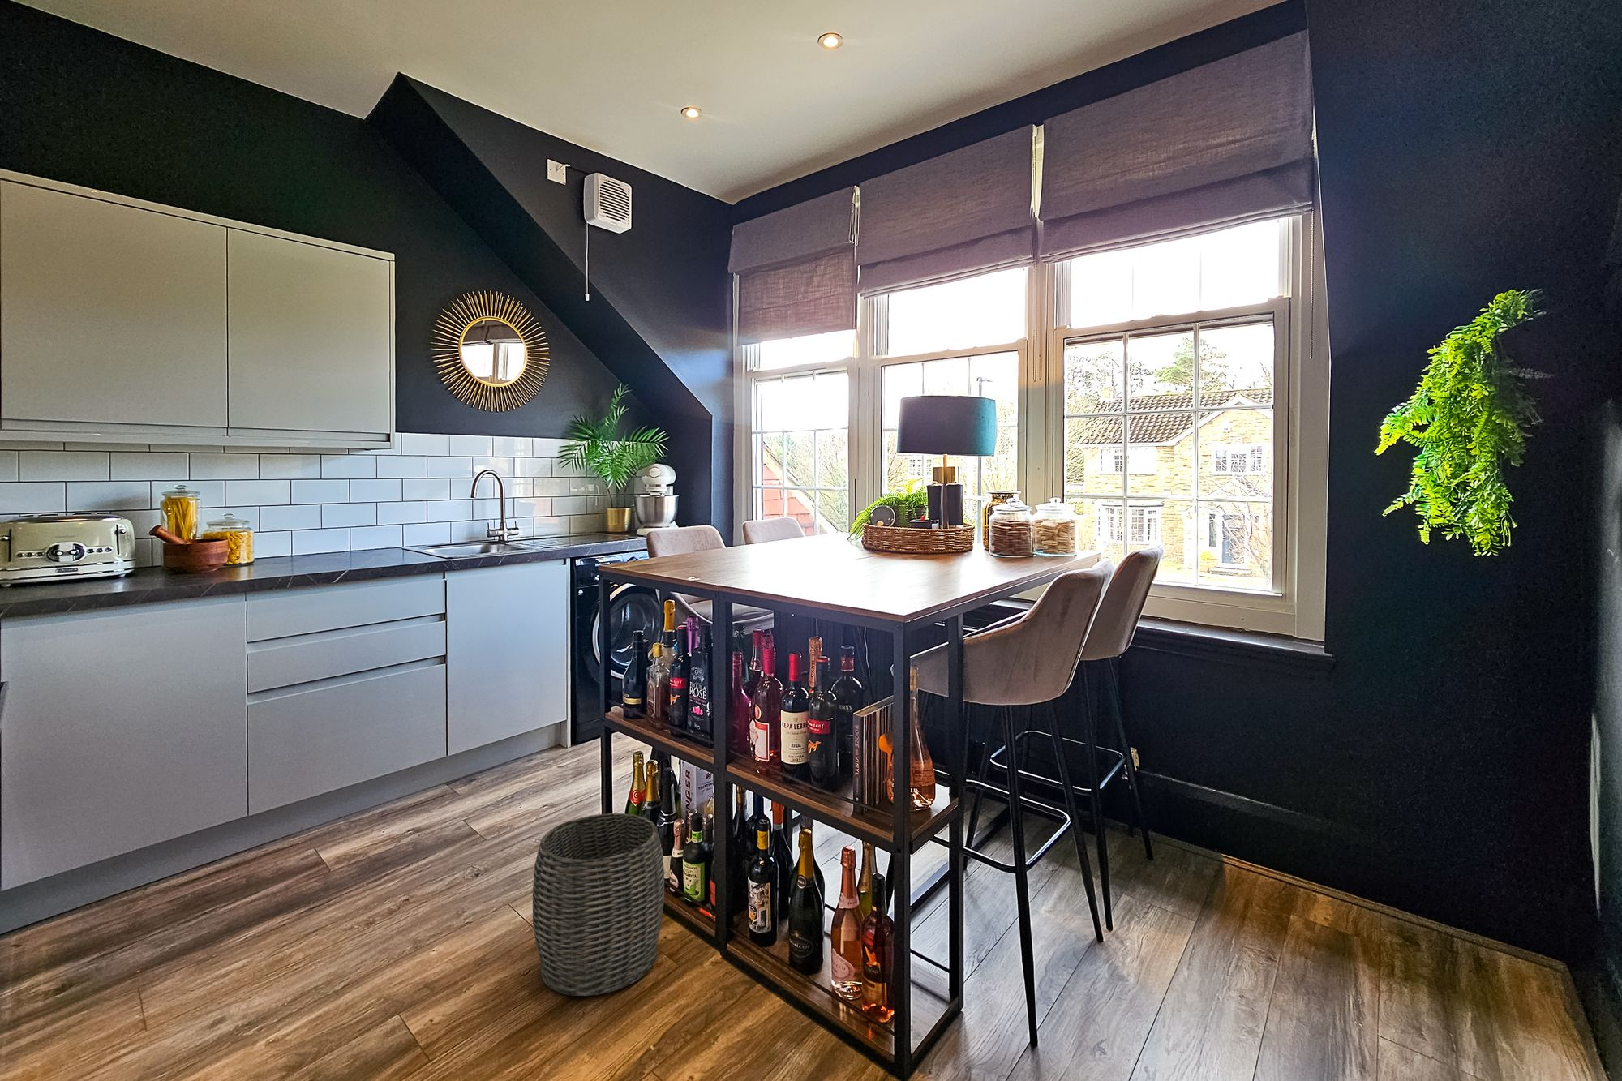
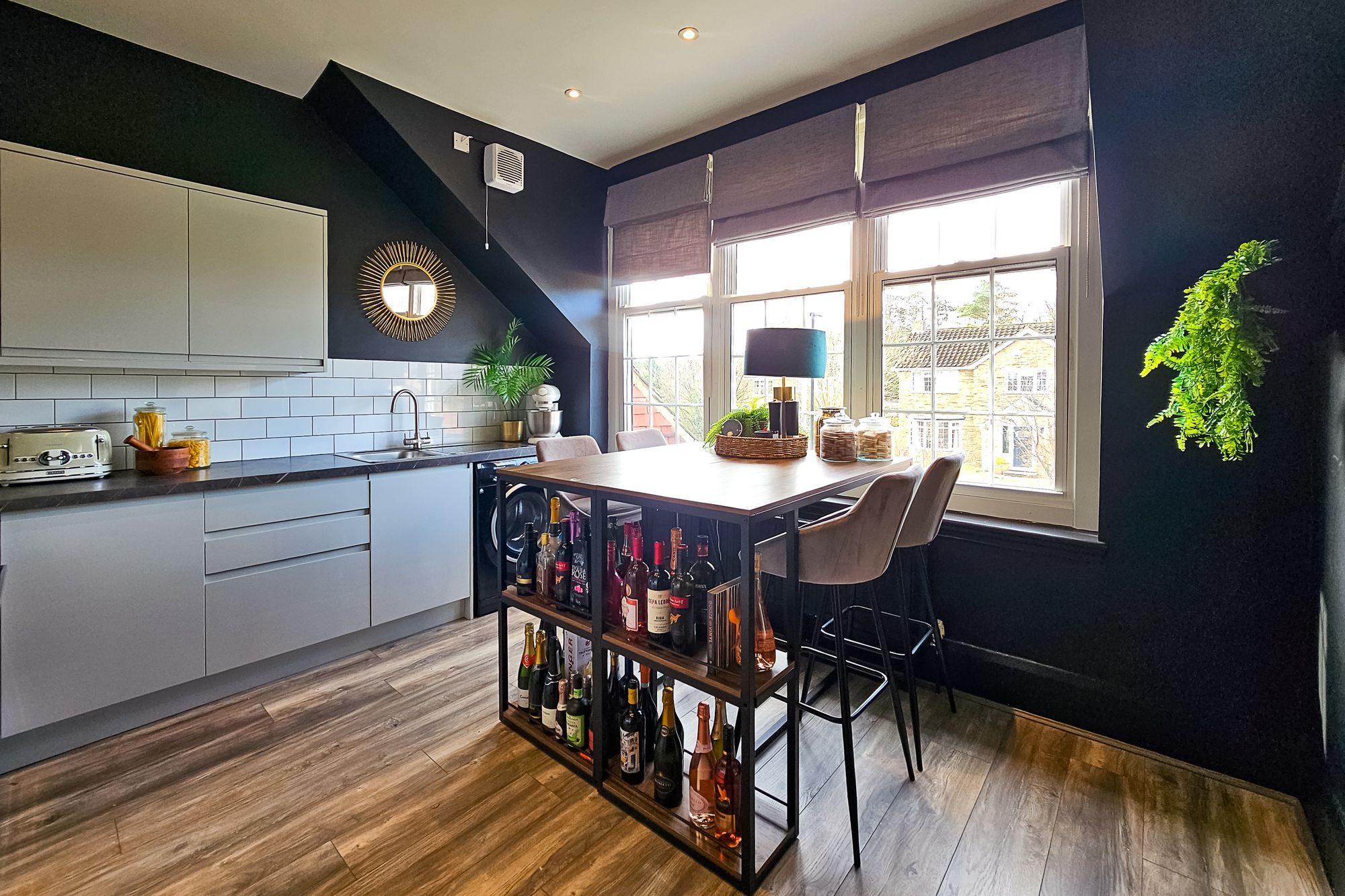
- woven basket [532,813,664,997]
